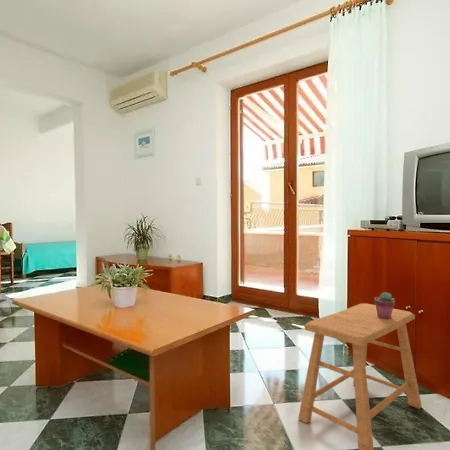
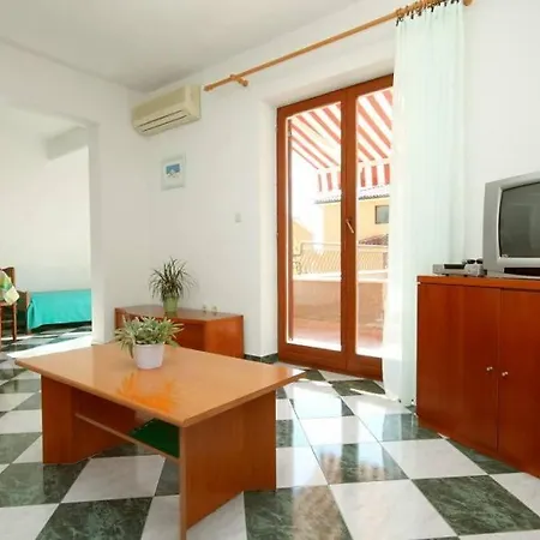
- stool [297,302,423,450]
- potted succulent [373,291,396,319]
